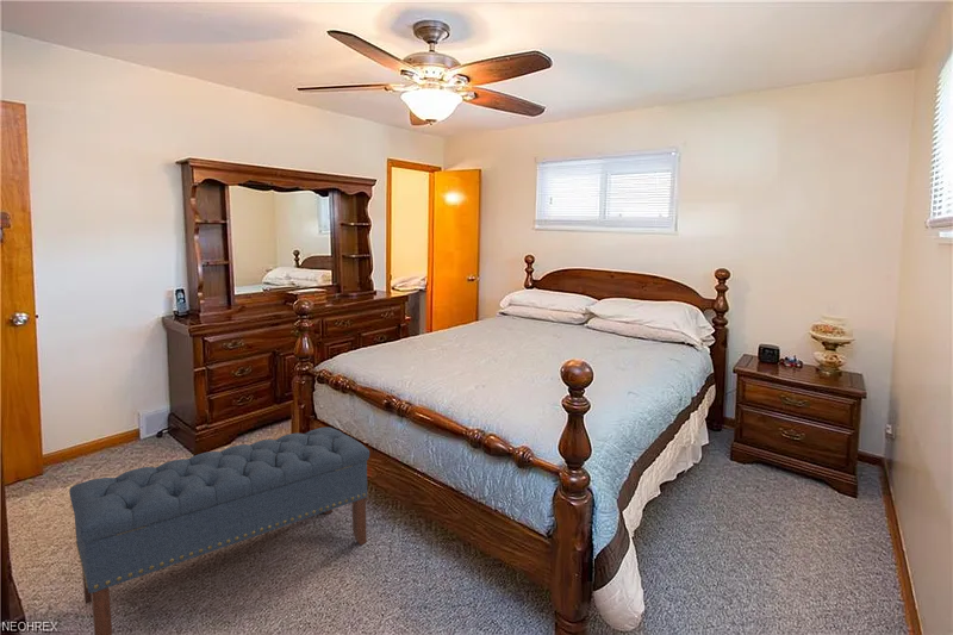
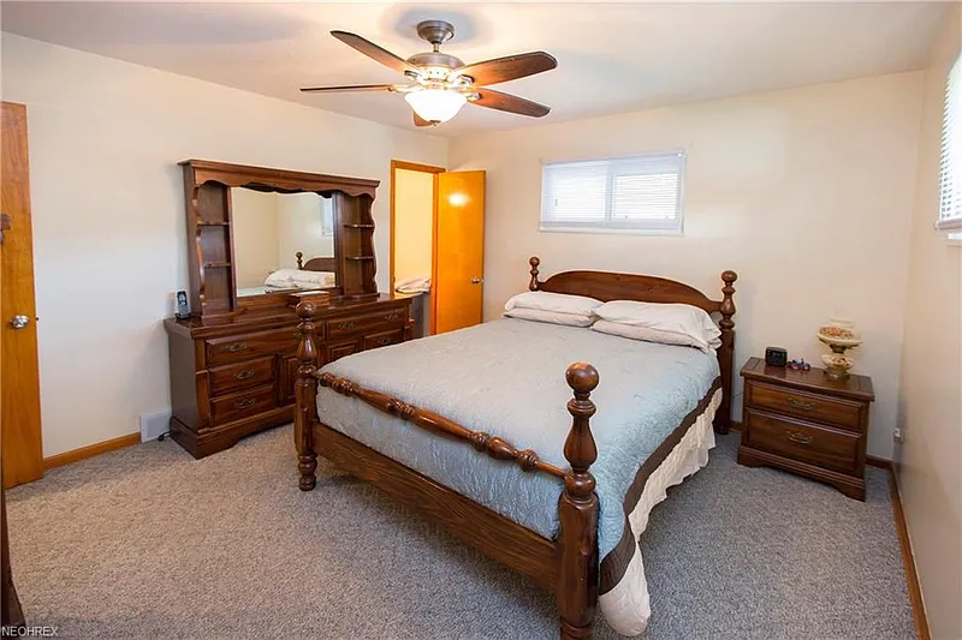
- bench [68,427,370,635]
